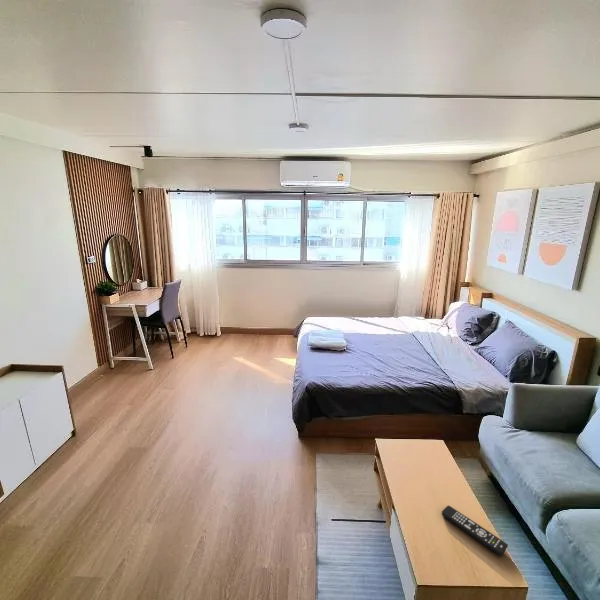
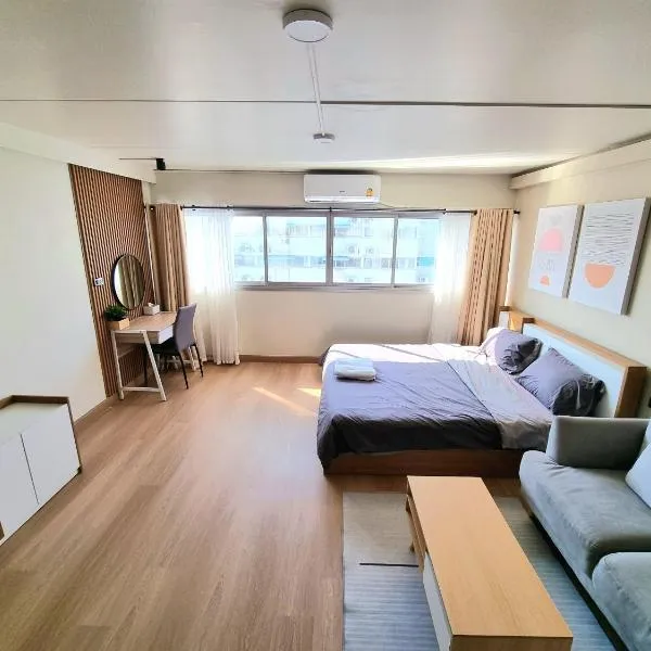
- remote control [441,505,509,557]
